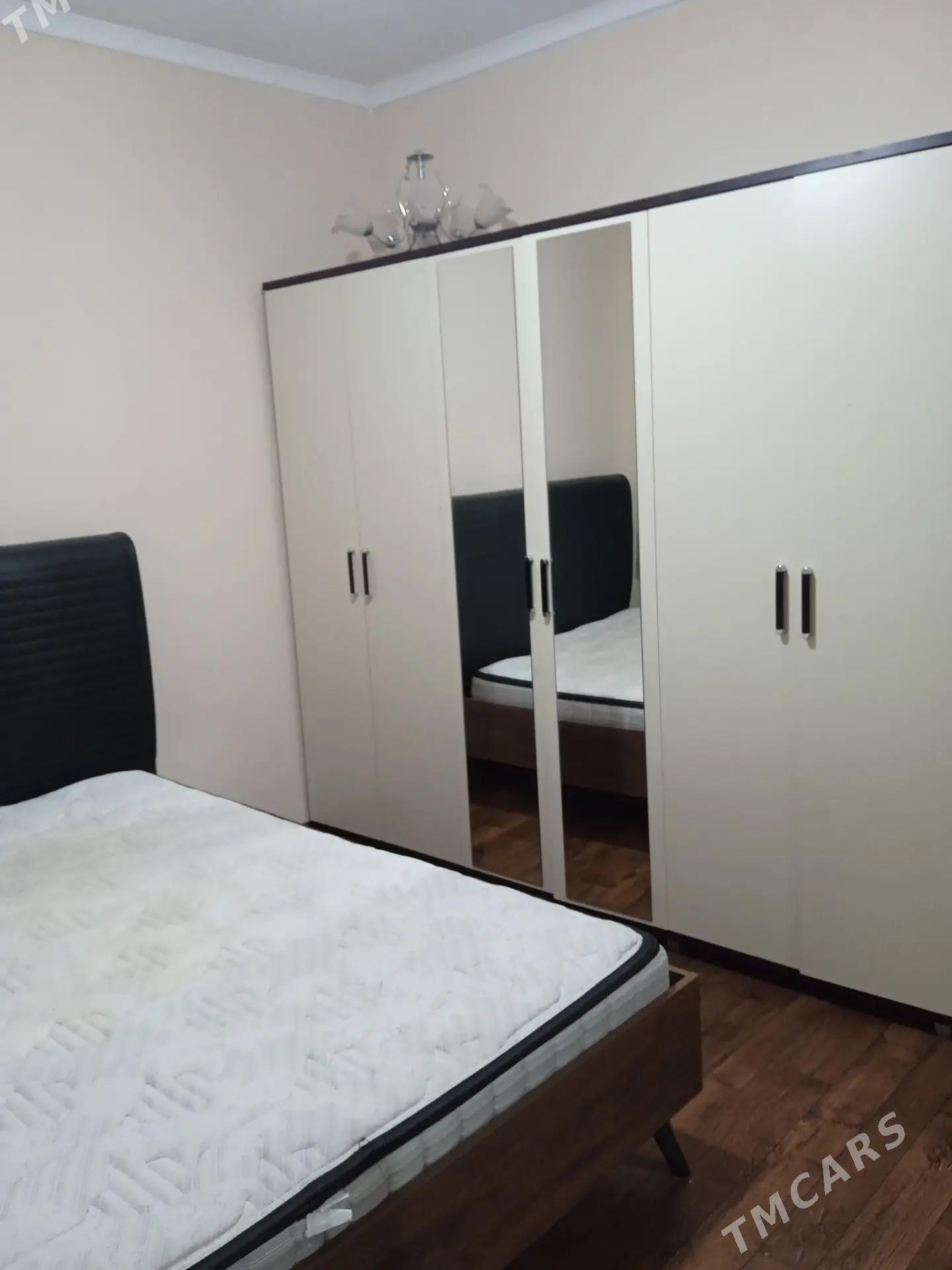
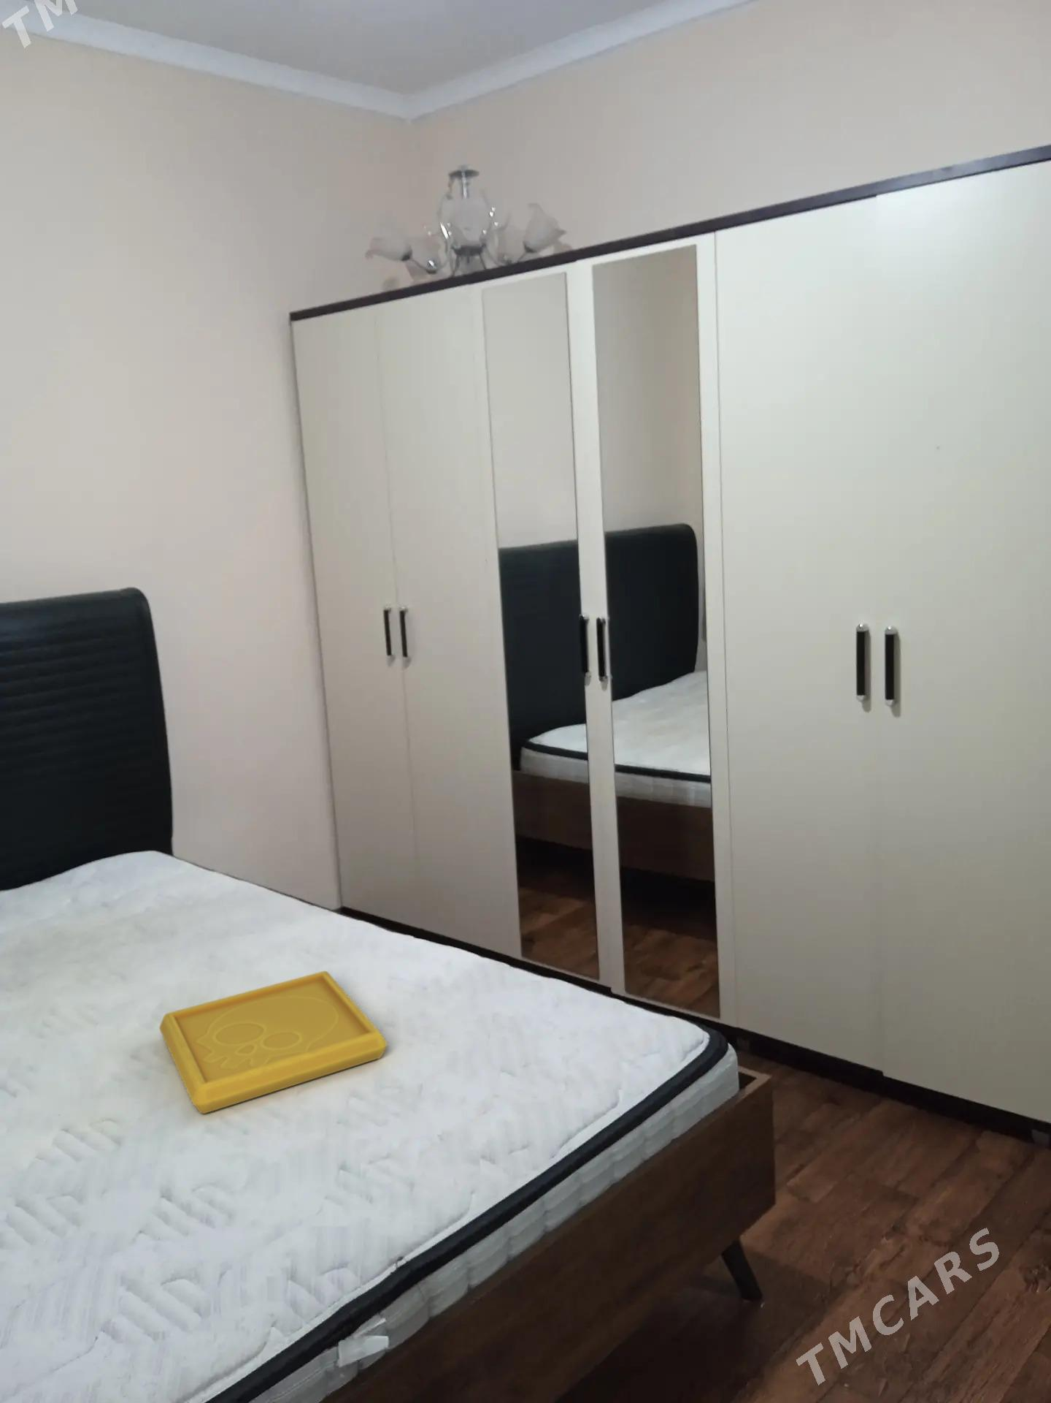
+ serving tray [158,970,389,1115]
